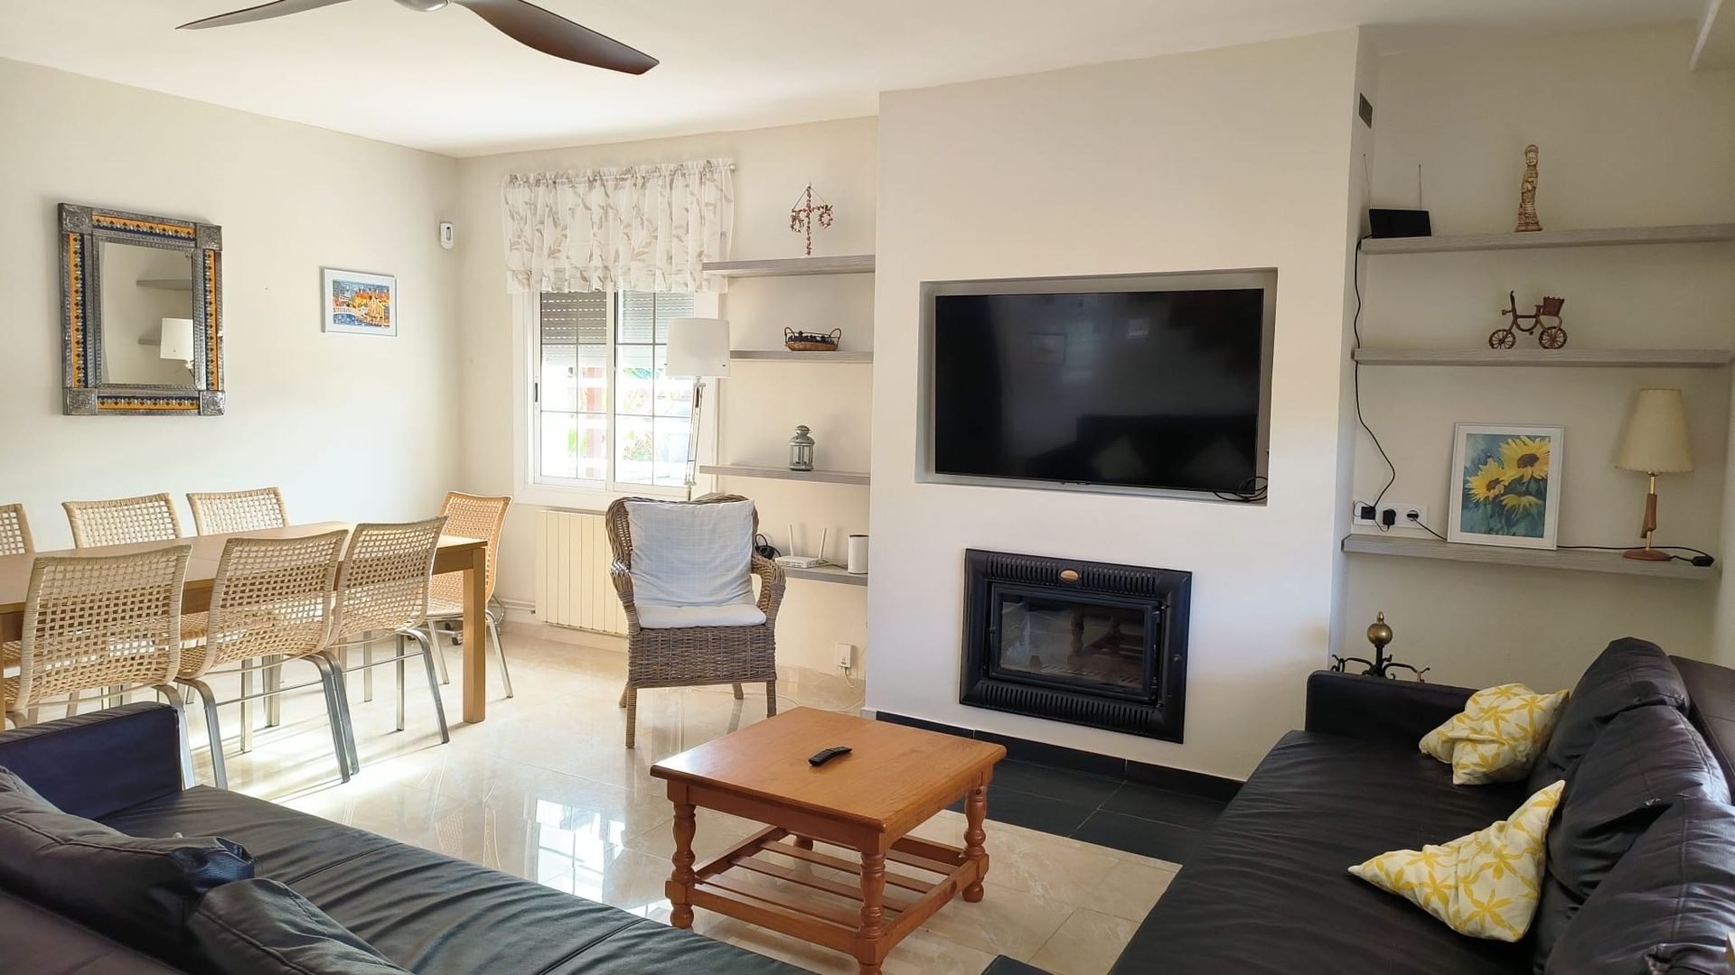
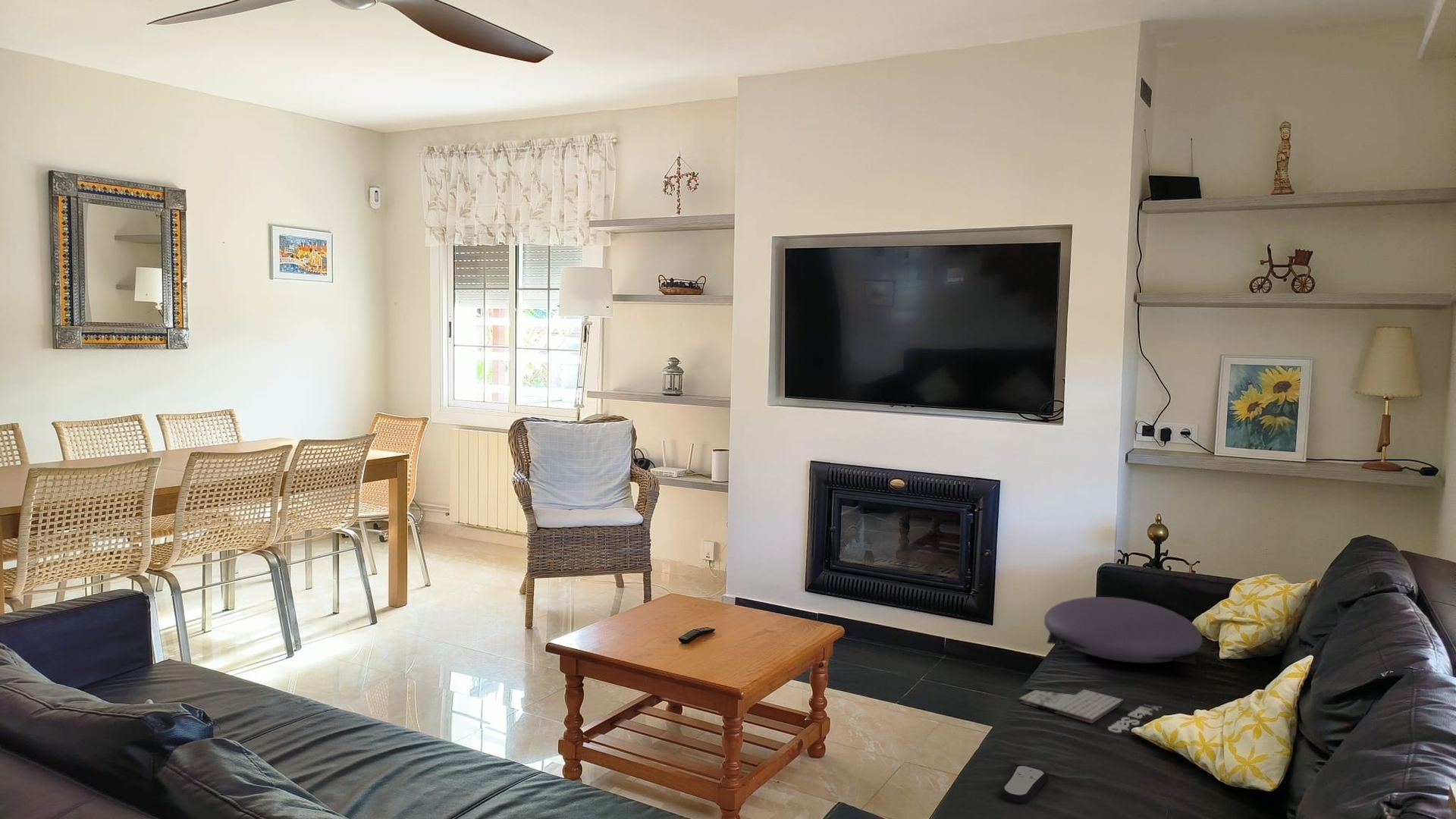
+ cushion [1043,596,1203,665]
+ remote control [998,764,1049,805]
+ magazine [1018,689,1163,733]
